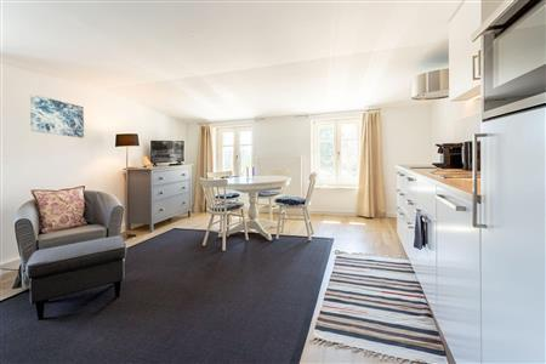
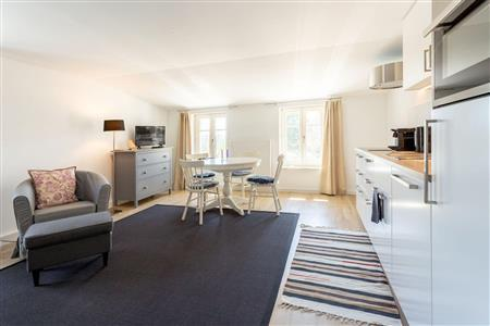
- wall art [29,93,85,140]
